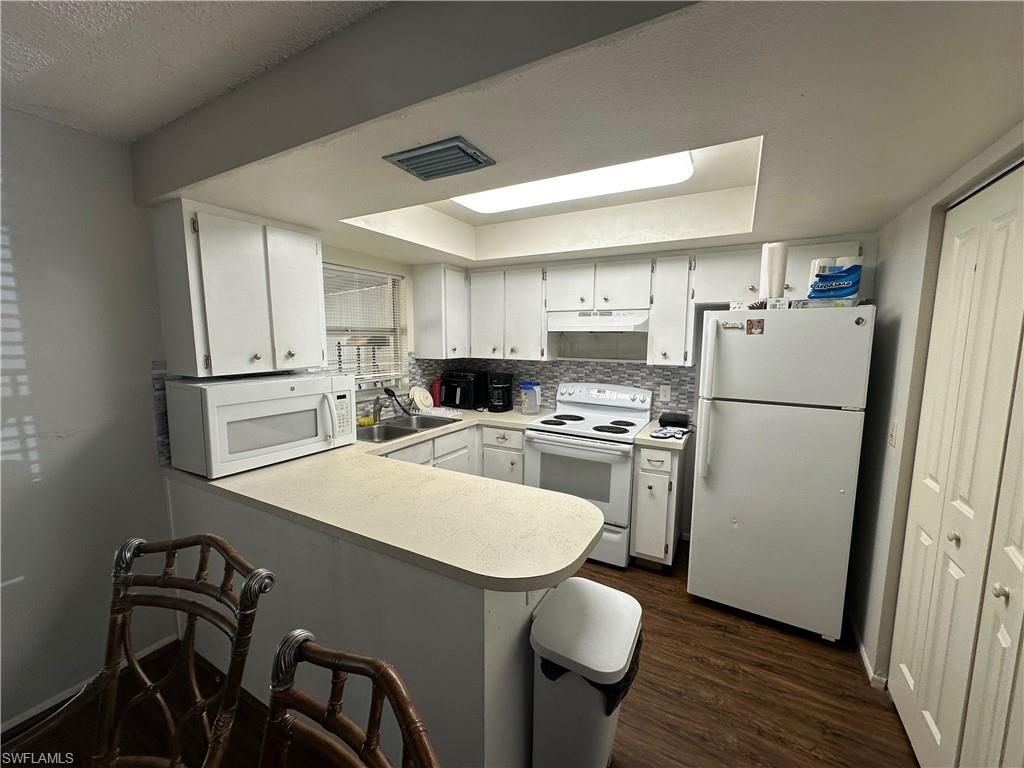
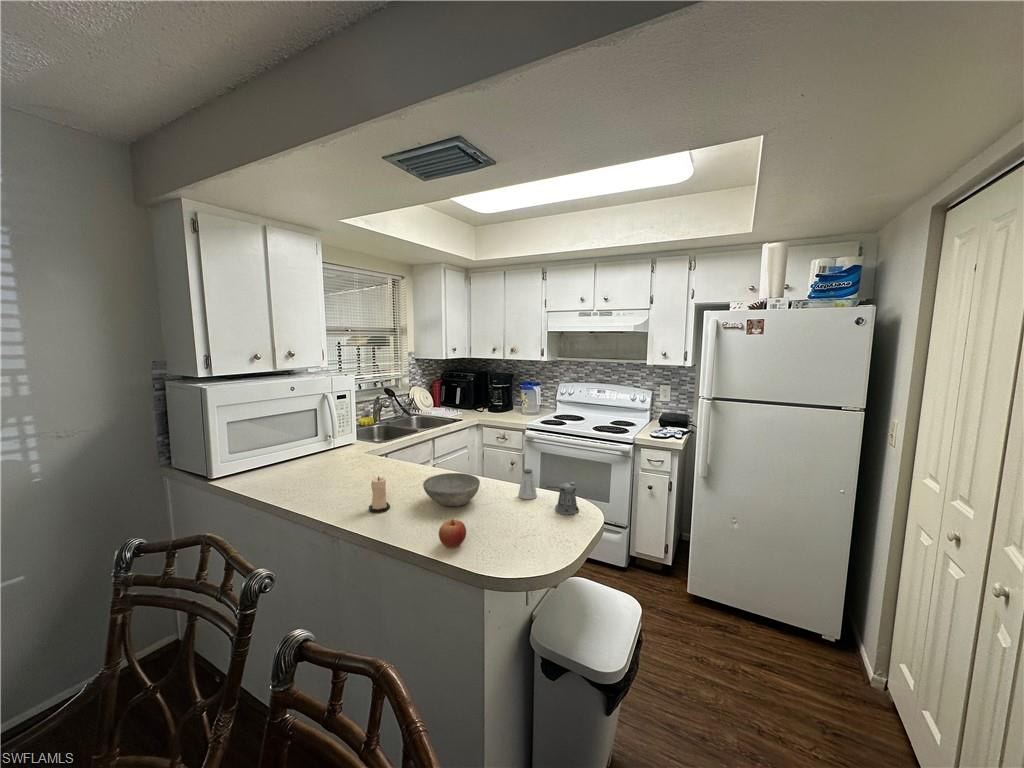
+ bowl [422,472,481,507]
+ saltshaker [517,468,538,500]
+ candle [368,475,391,514]
+ apple [438,518,467,549]
+ pepper shaker [546,481,580,516]
